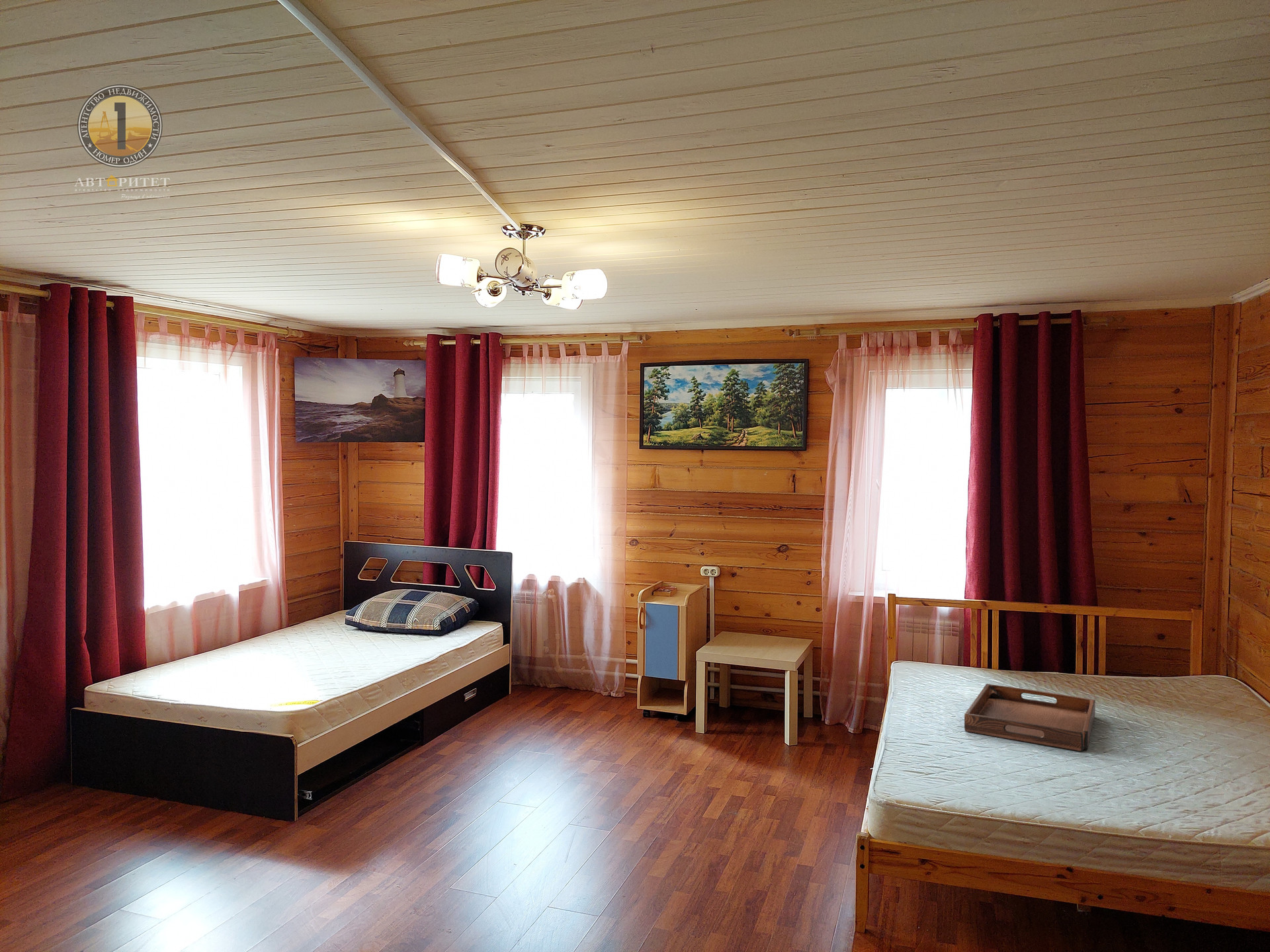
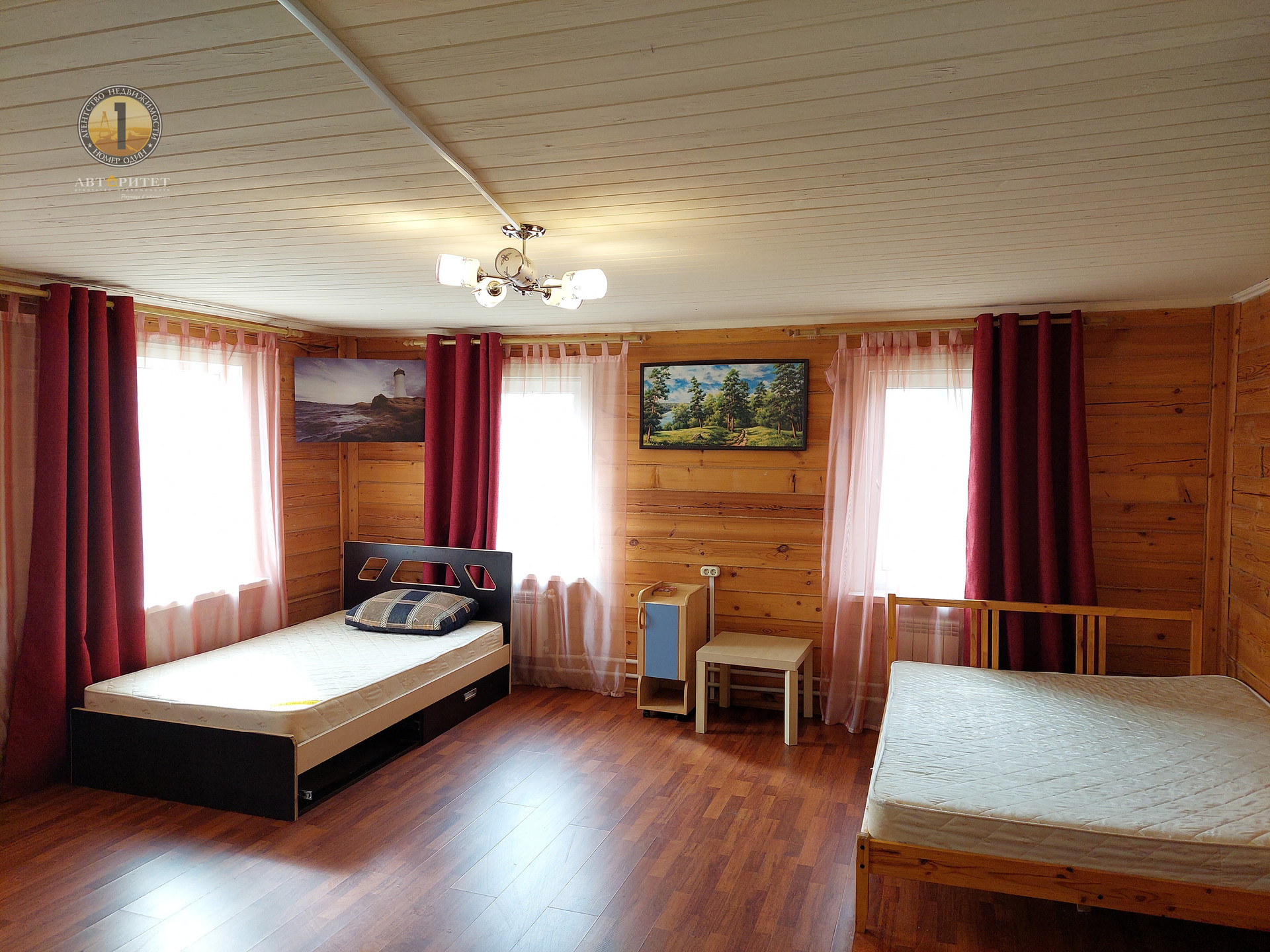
- serving tray [964,683,1096,752]
